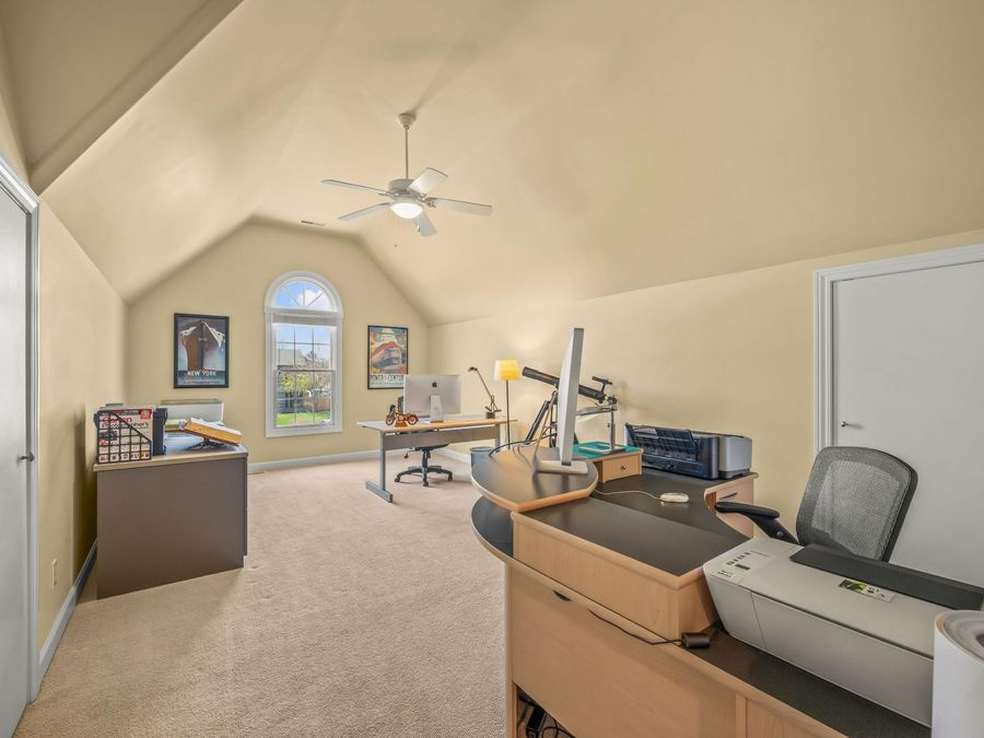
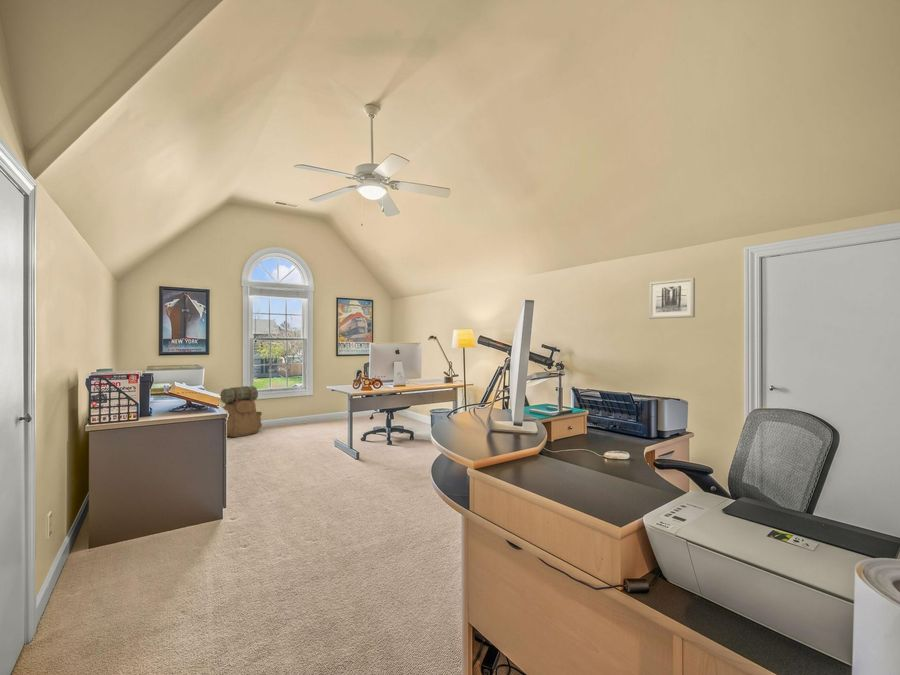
+ wall art [648,277,696,320]
+ backpack [219,385,263,438]
